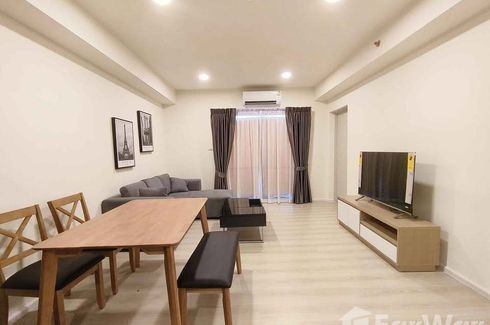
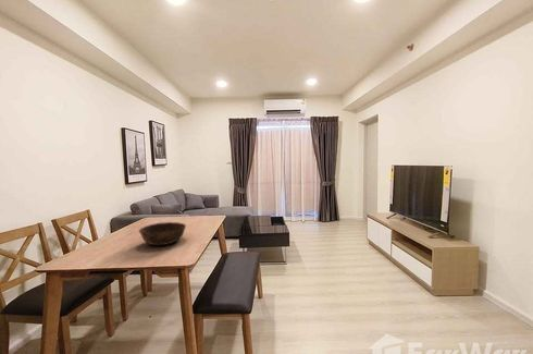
+ bowl [138,221,187,246]
